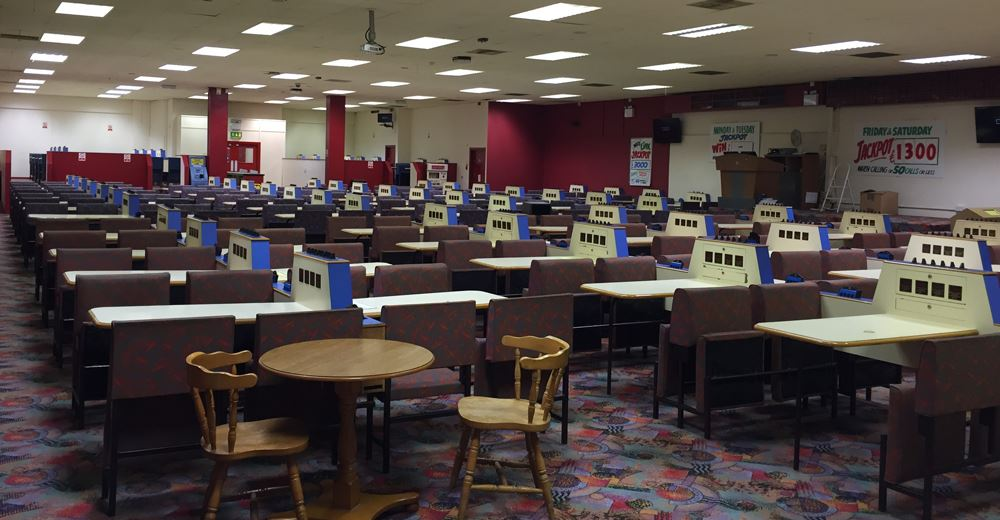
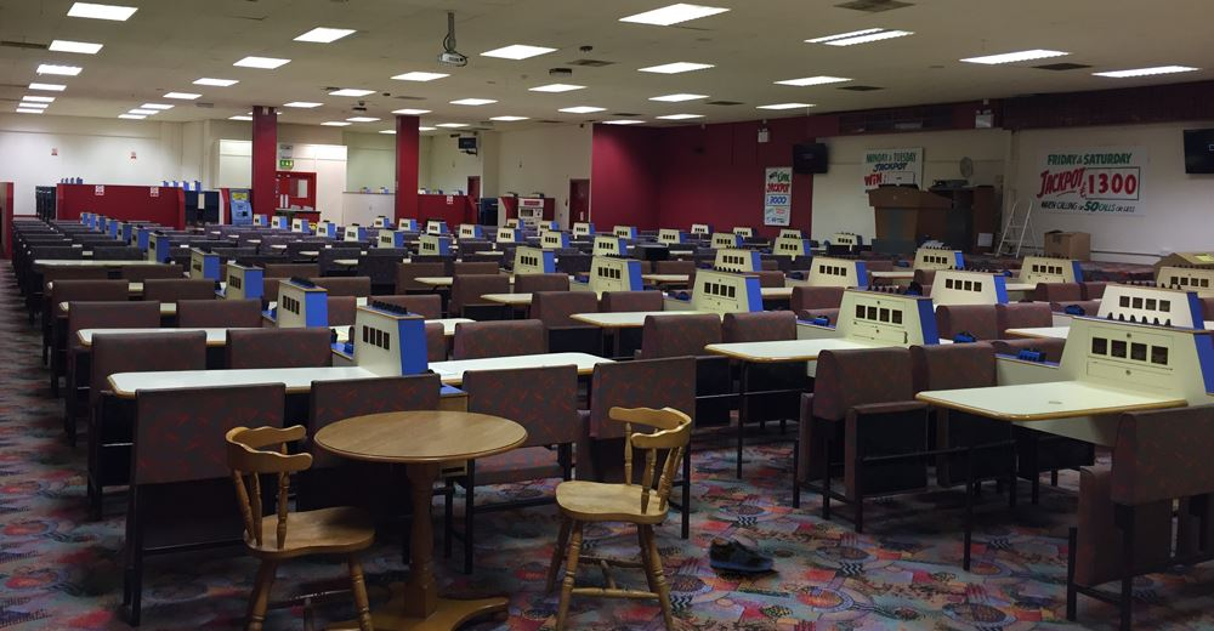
+ sneaker [708,539,776,572]
